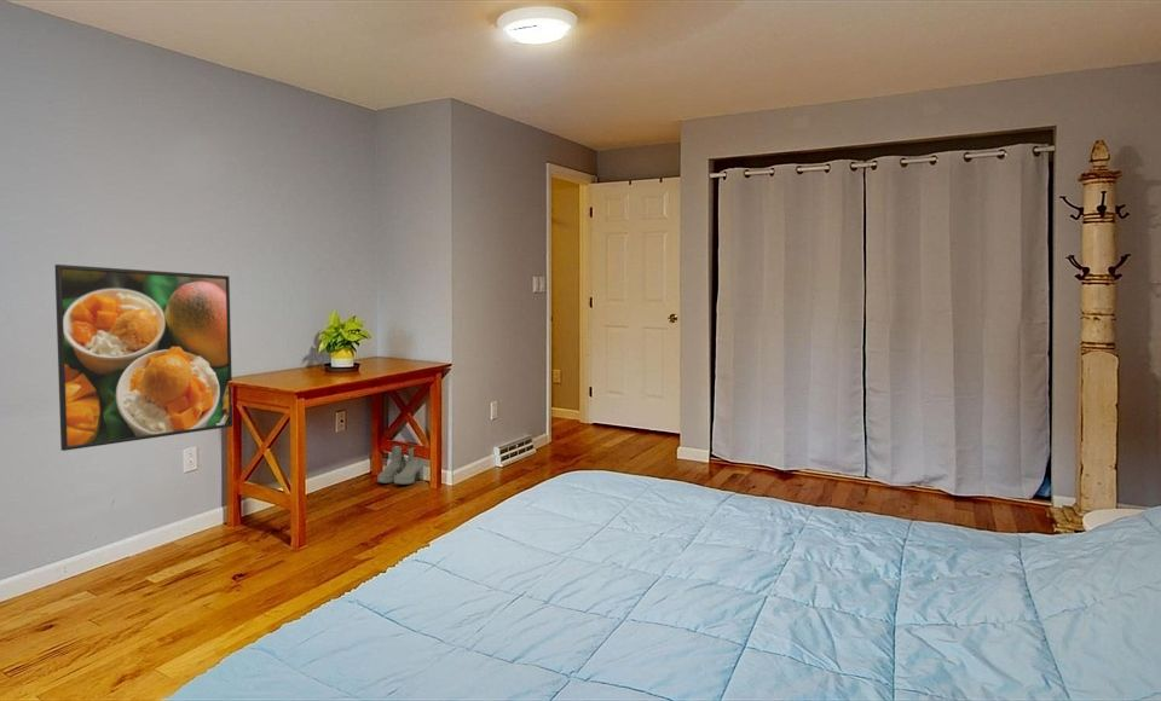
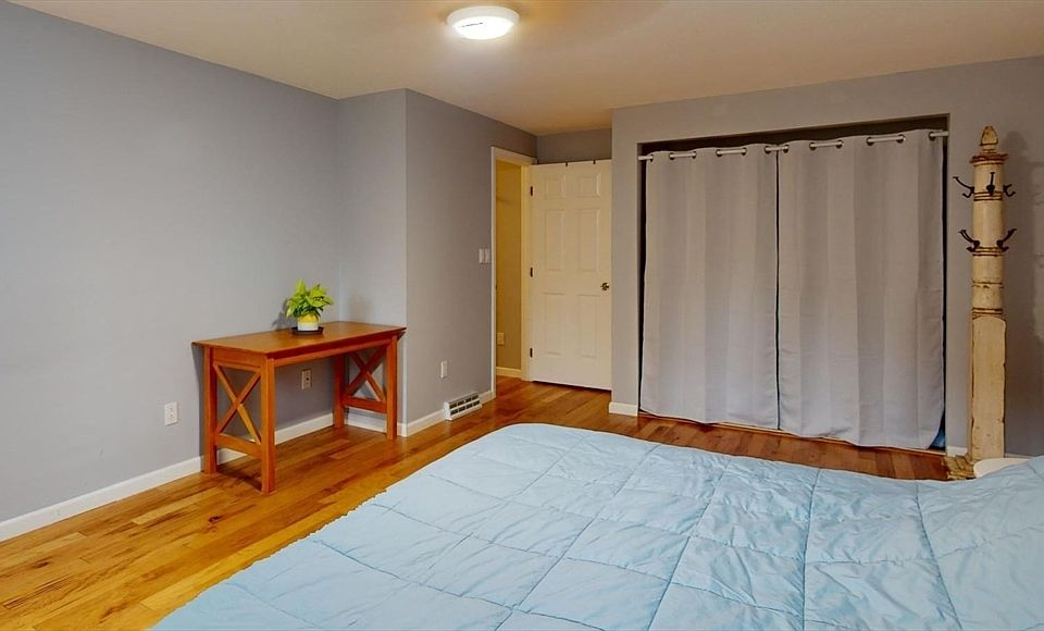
- boots [376,444,424,486]
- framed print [53,263,235,452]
